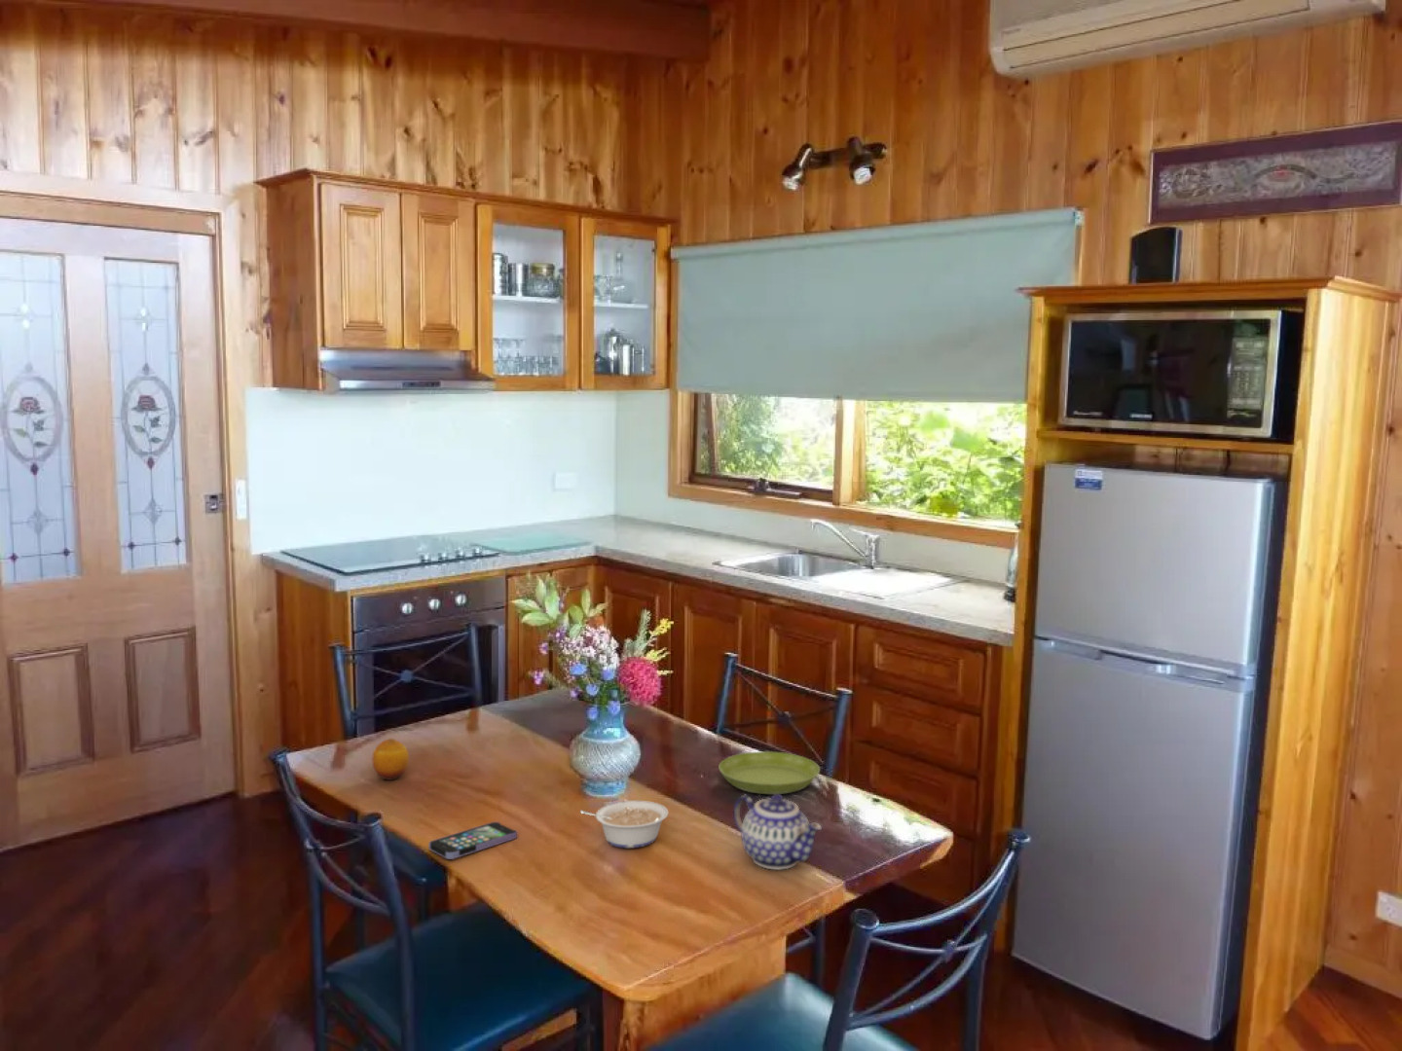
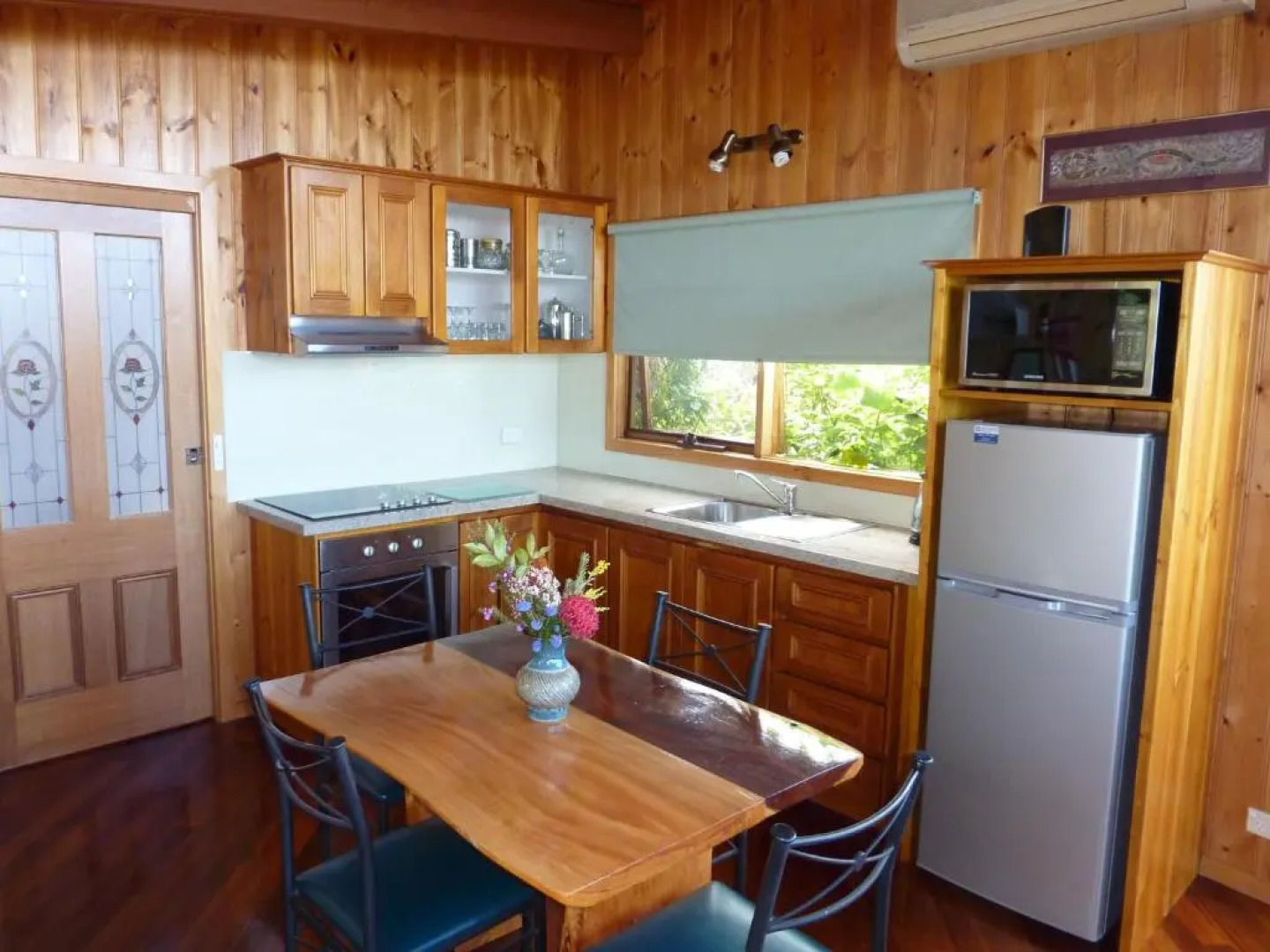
- fruit [371,737,410,782]
- saucer [718,751,820,795]
- teapot [732,794,822,870]
- legume [580,800,669,849]
- smartphone [427,821,518,860]
